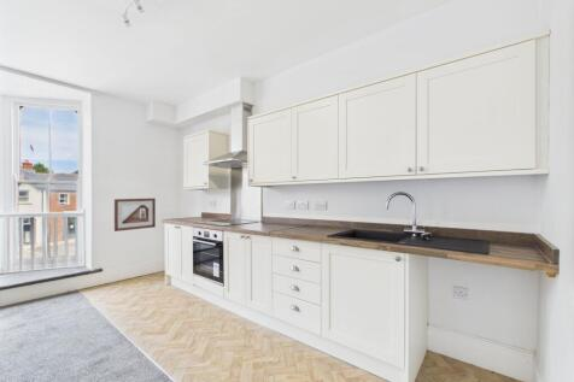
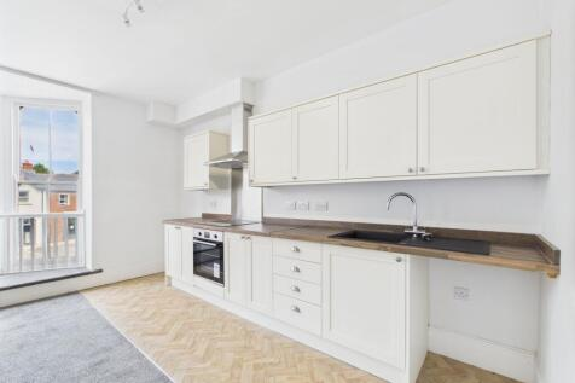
- picture frame [113,198,157,233]
